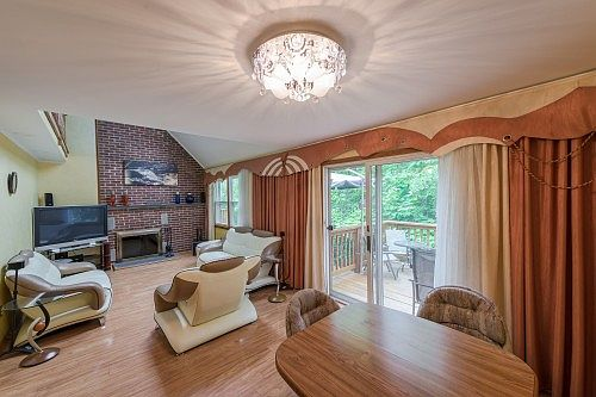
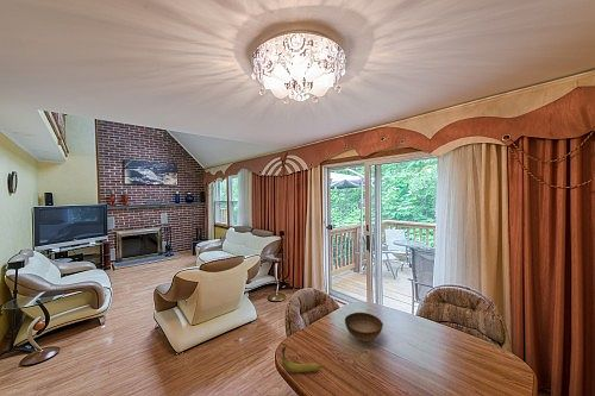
+ bowl [344,312,384,342]
+ banana [281,345,322,373]
